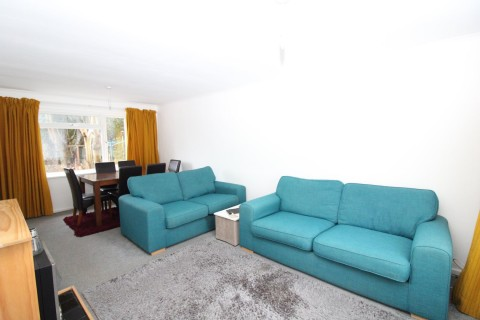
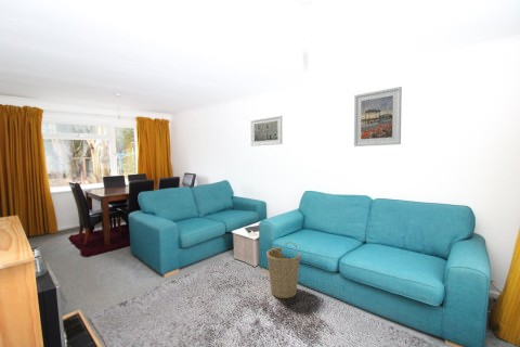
+ basket [265,241,301,299]
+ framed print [353,86,403,147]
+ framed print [249,114,283,147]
